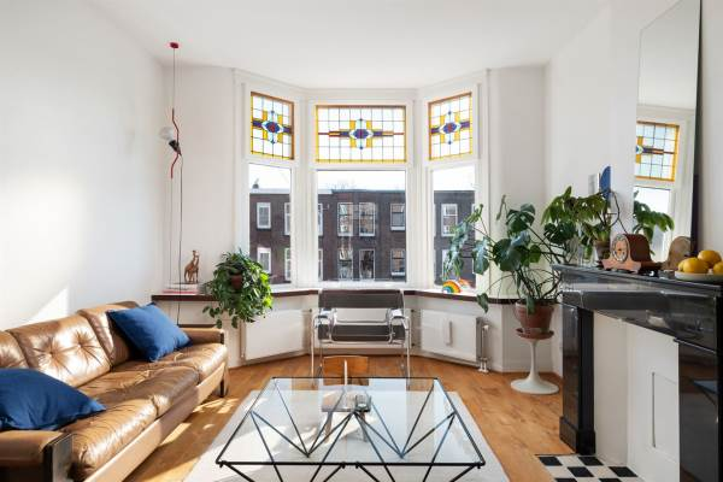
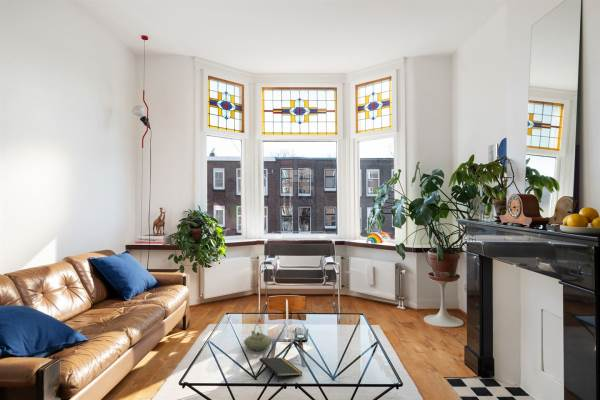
+ notepad [259,357,303,383]
+ teapot [243,323,273,351]
